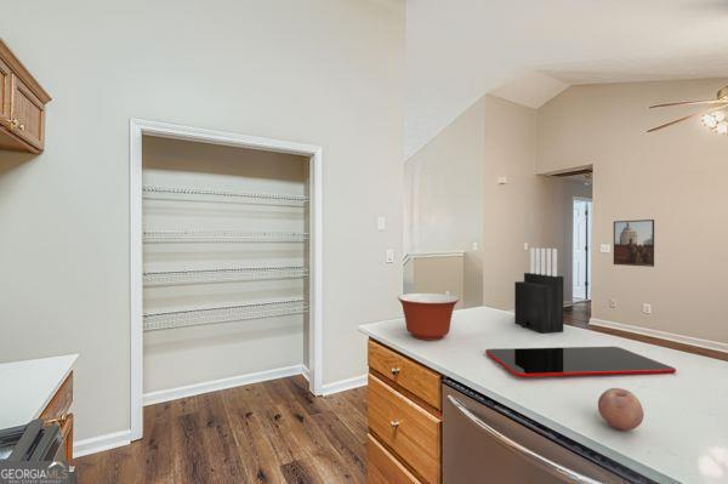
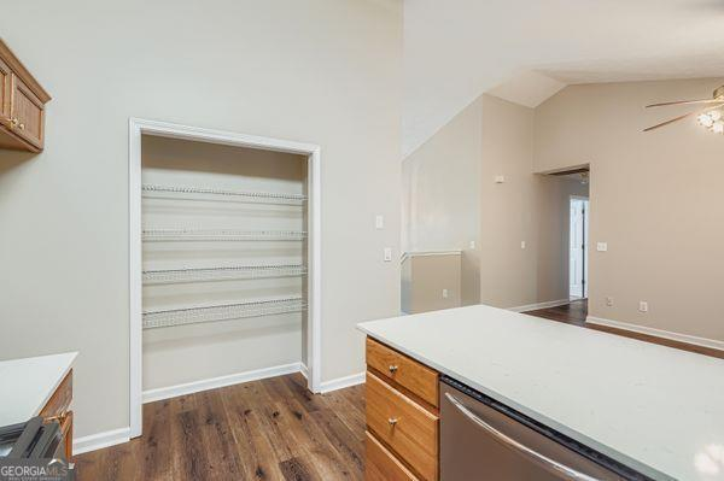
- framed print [613,218,655,268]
- fruit [597,387,645,432]
- knife block [513,247,564,334]
- cutting board [484,346,677,377]
- mixing bowl [397,292,460,341]
